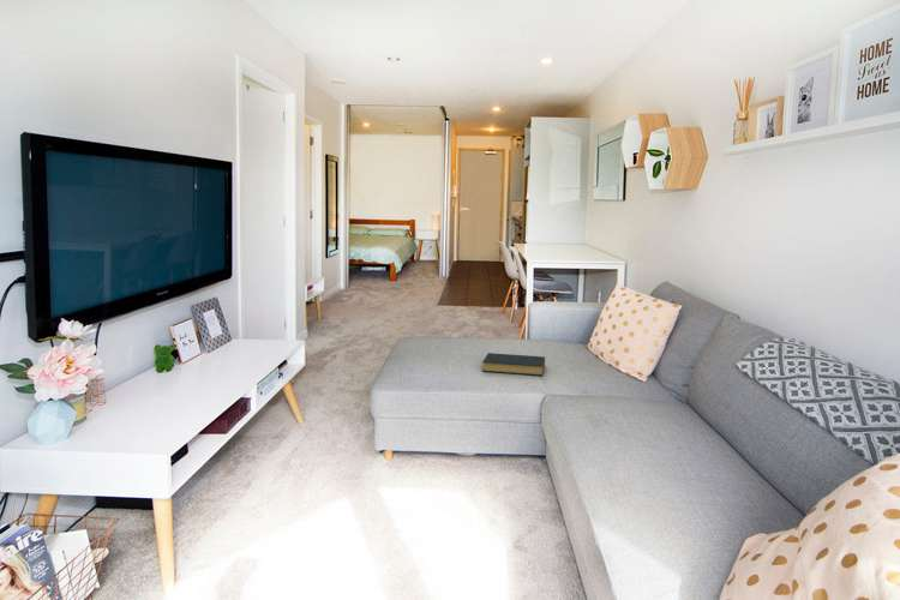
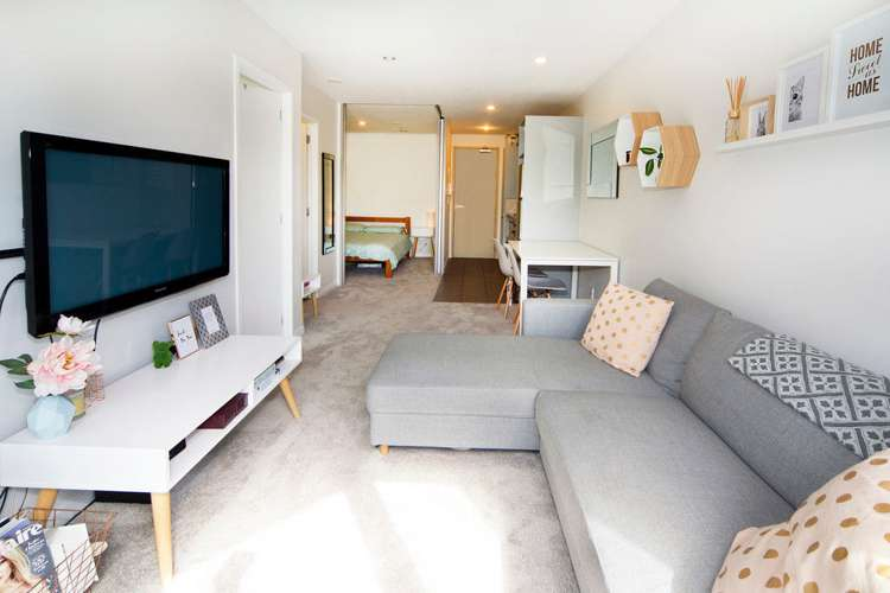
- hardback book [481,352,546,377]
